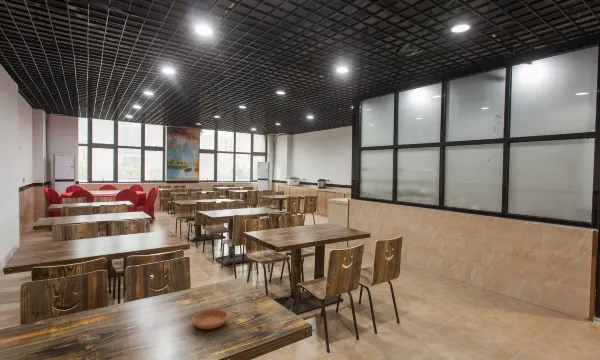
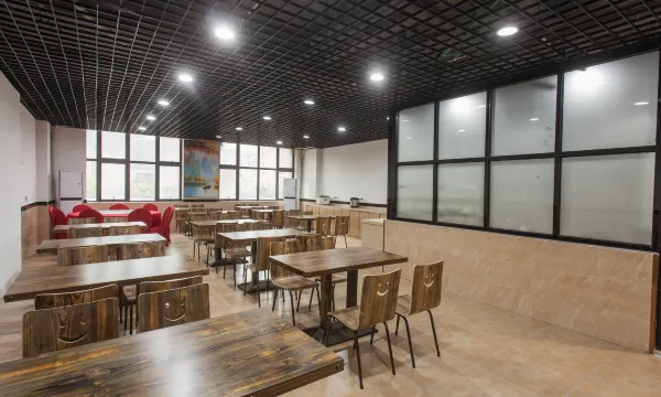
- saucer [191,308,229,330]
